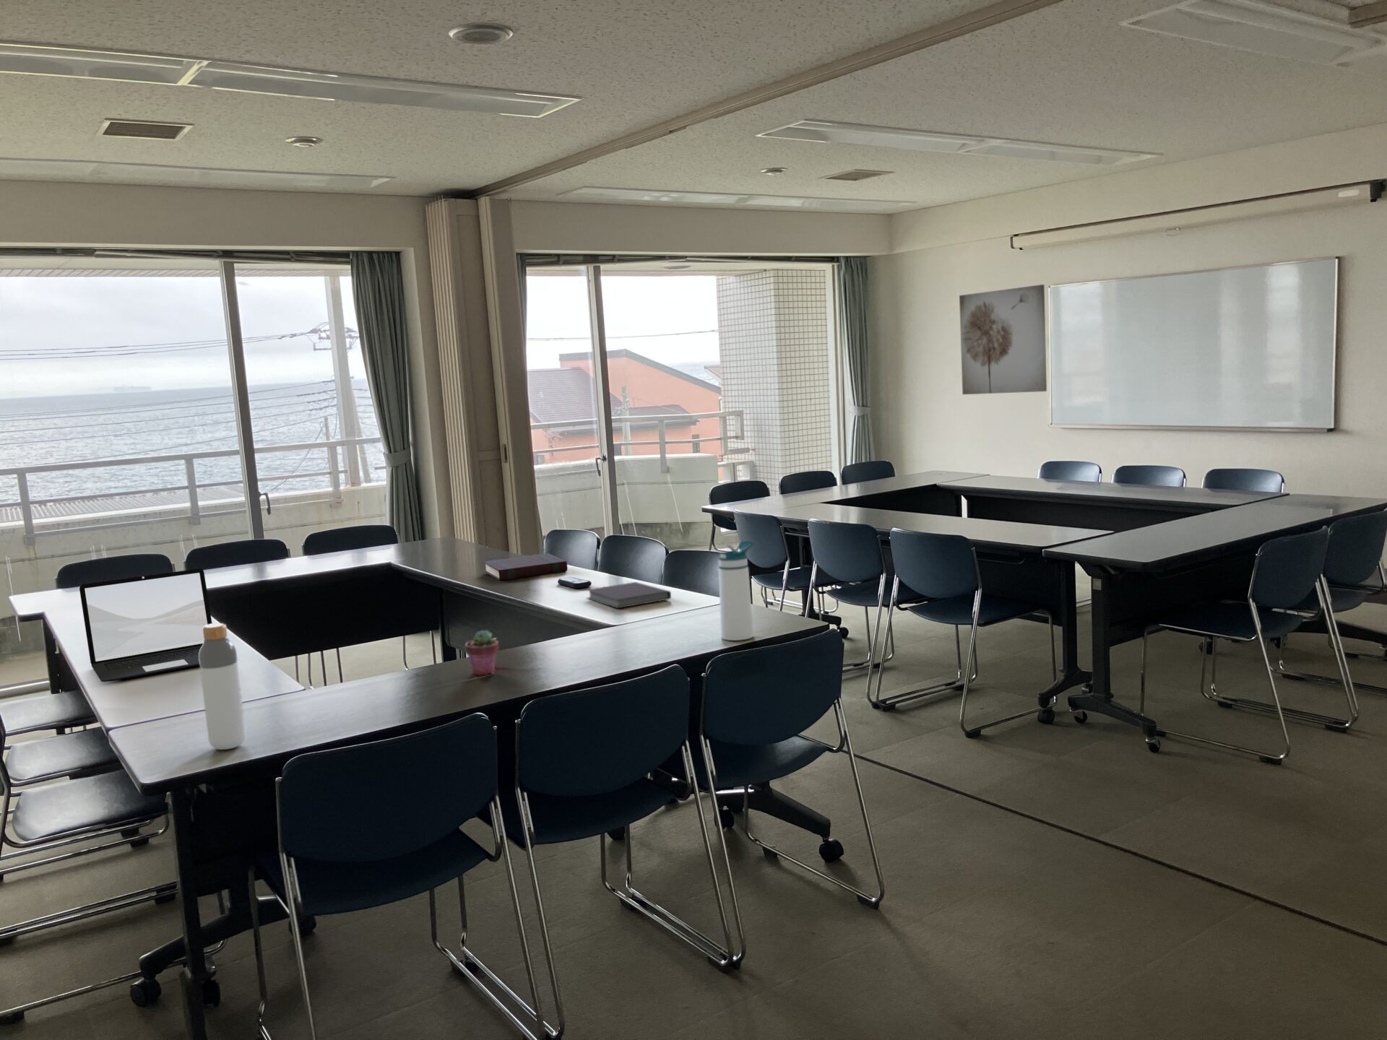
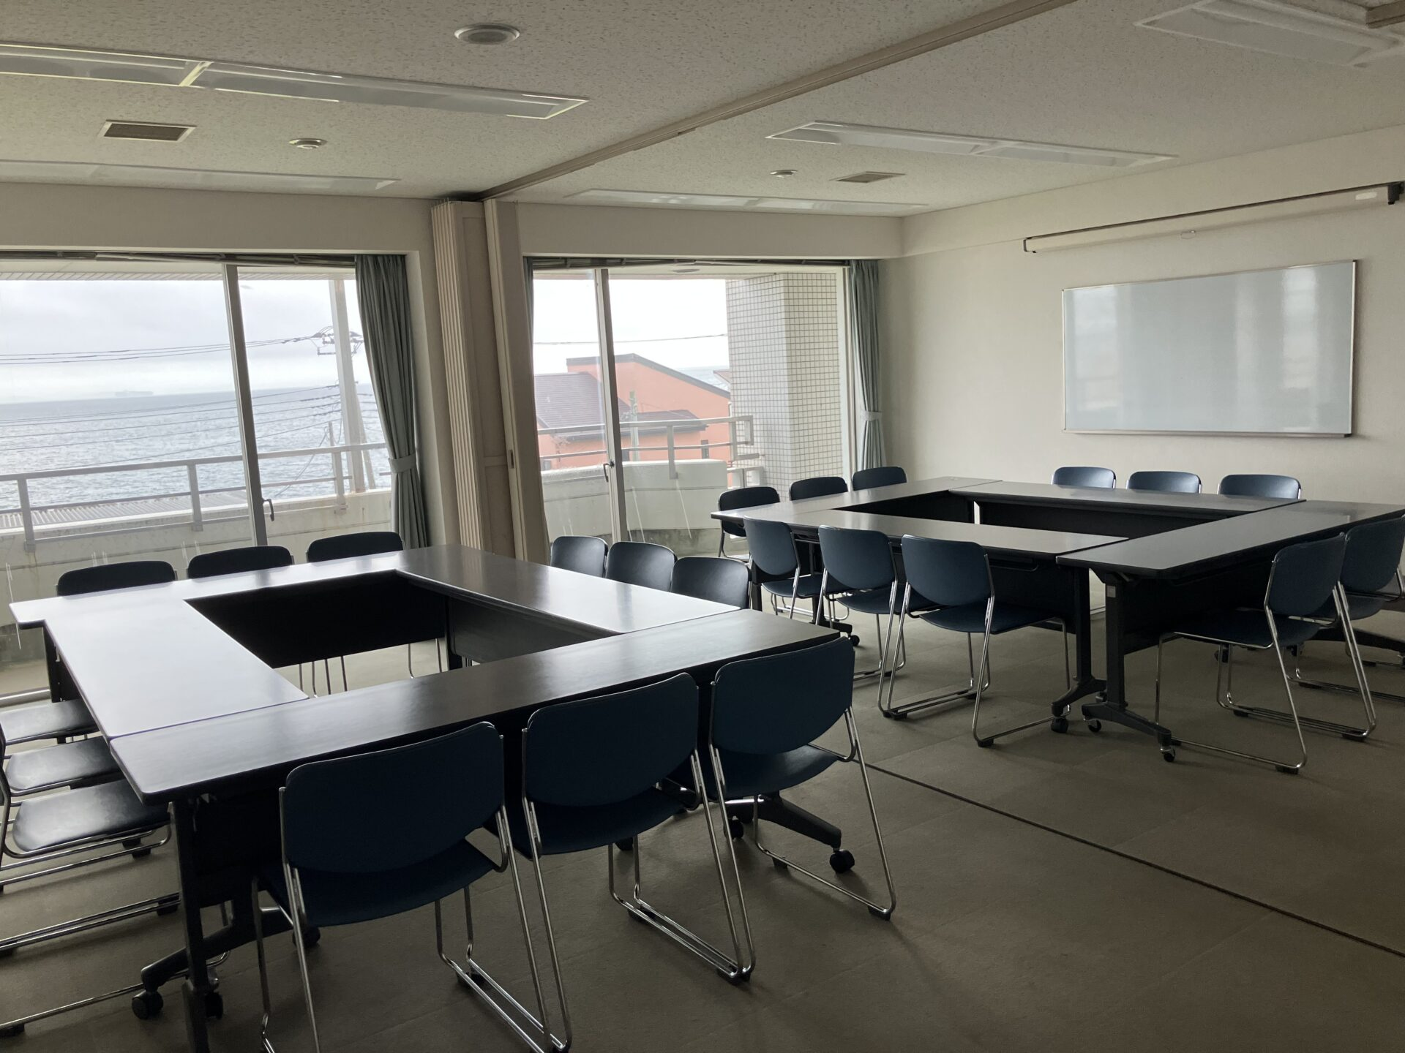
- book [483,553,568,581]
- water bottle [718,541,756,641]
- remote control [557,577,592,589]
- notebook [585,581,672,608]
- bottle [199,623,247,751]
- laptop [79,568,213,683]
- potted succulent [464,629,499,676]
- wall art [959,284,1047,395]
